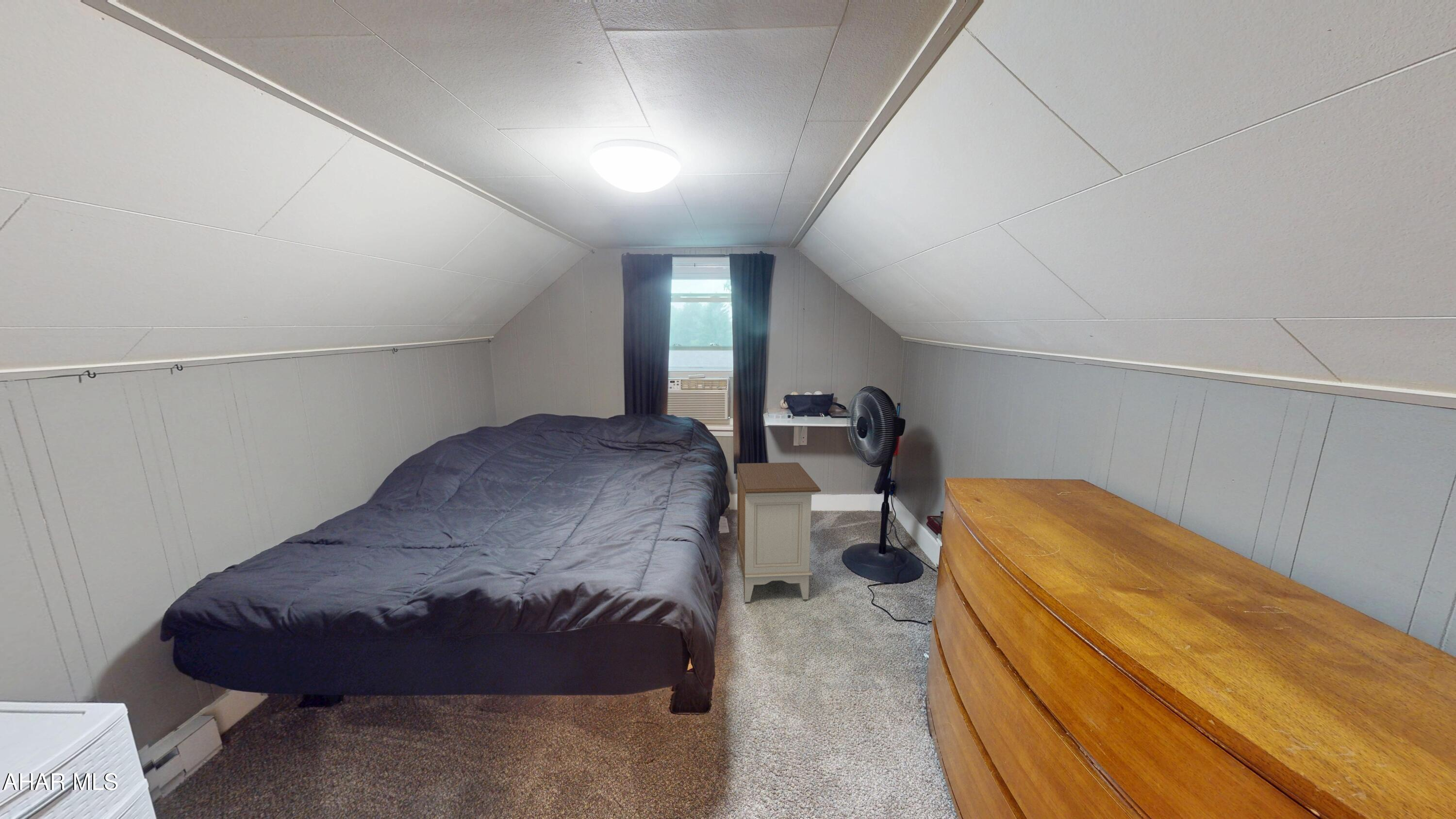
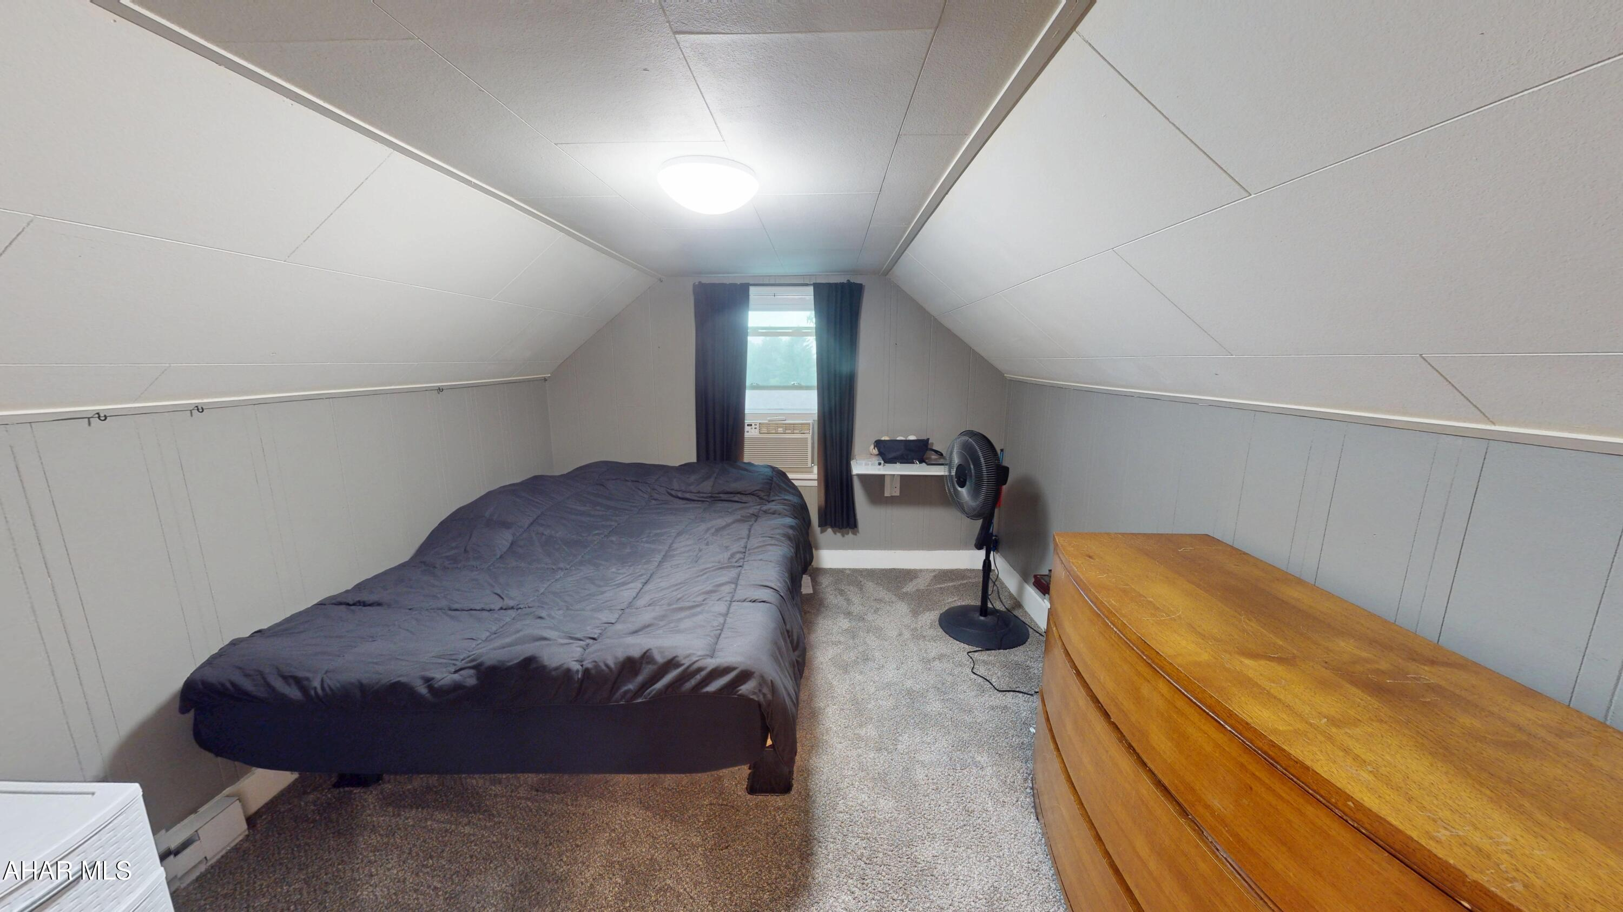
- nightstand [736,462,822,602]
